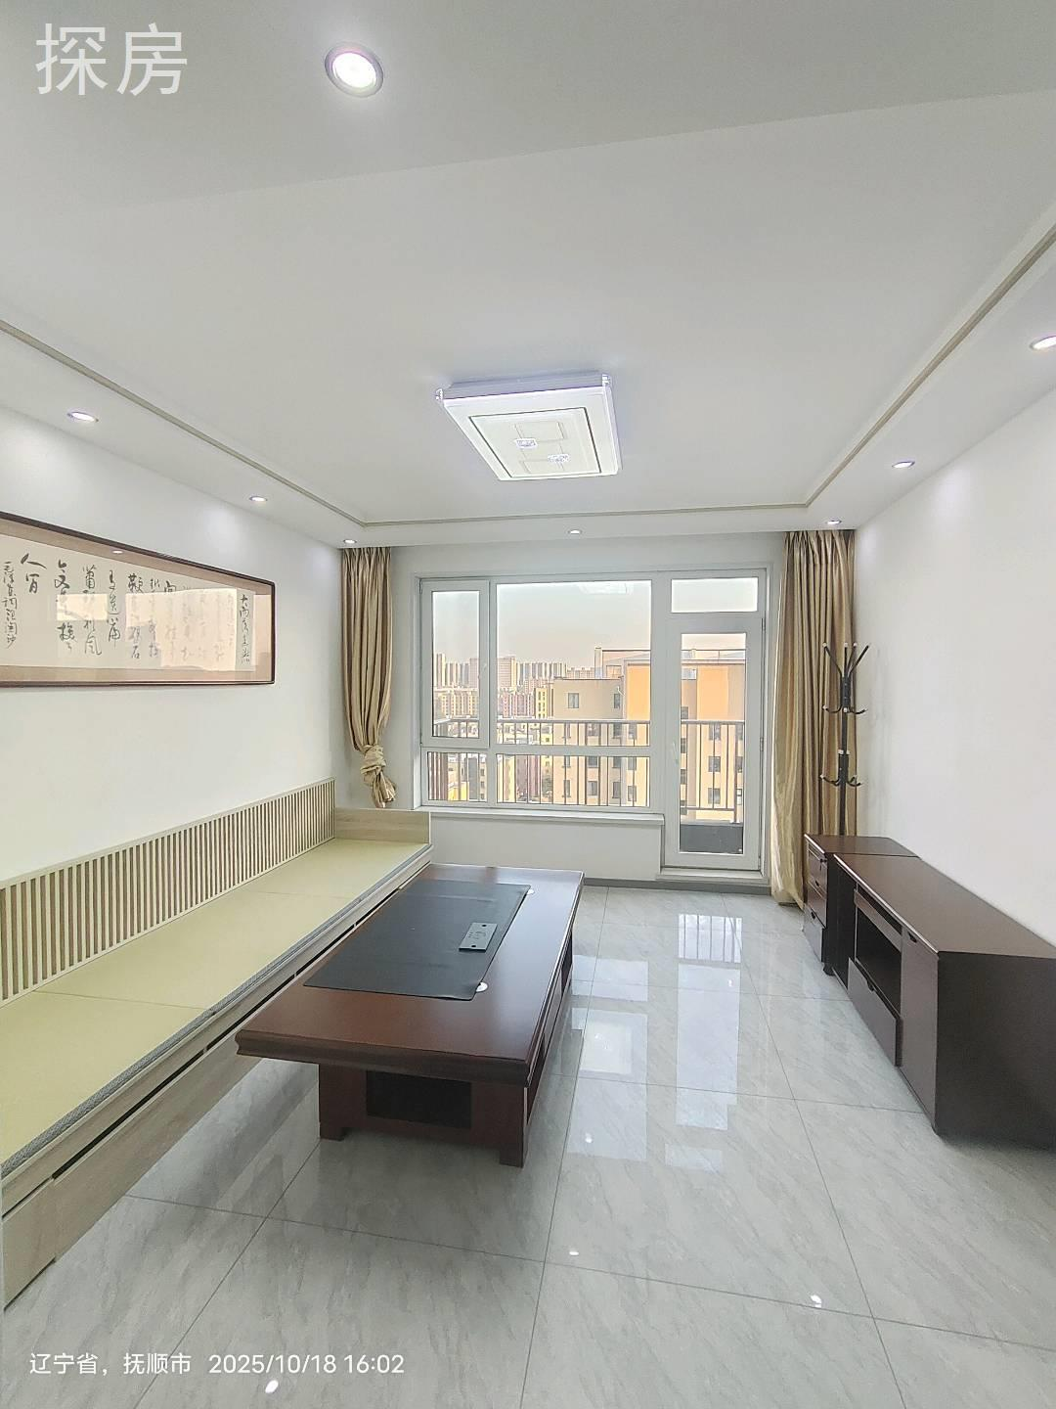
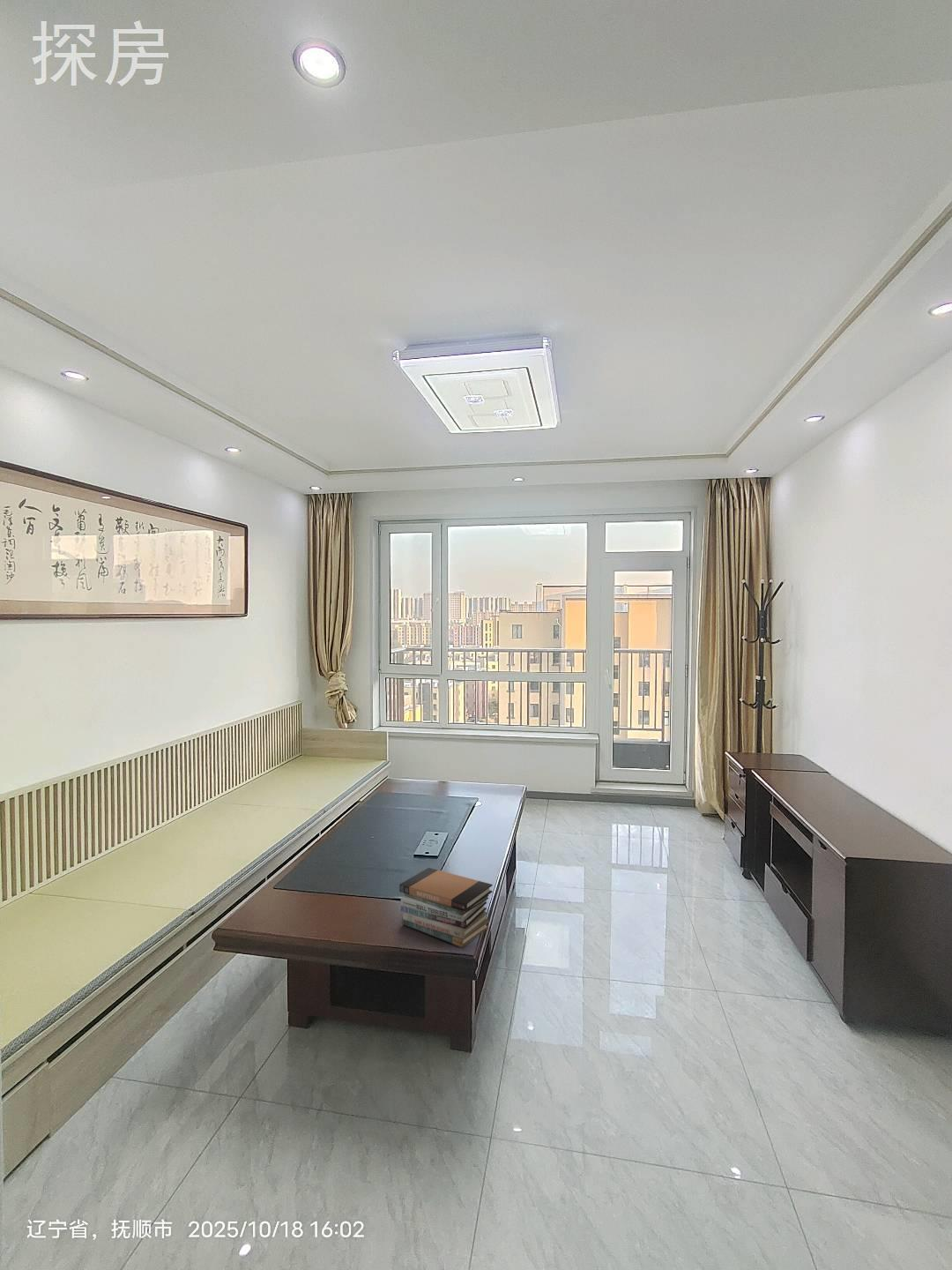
+ book stack [398,867,494,948]
